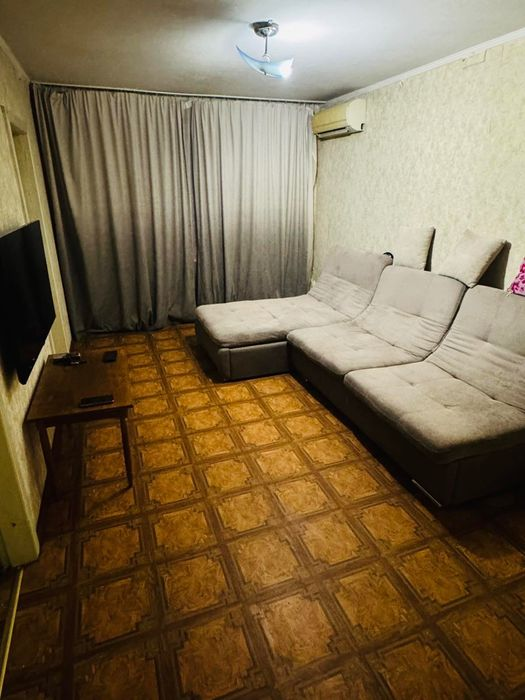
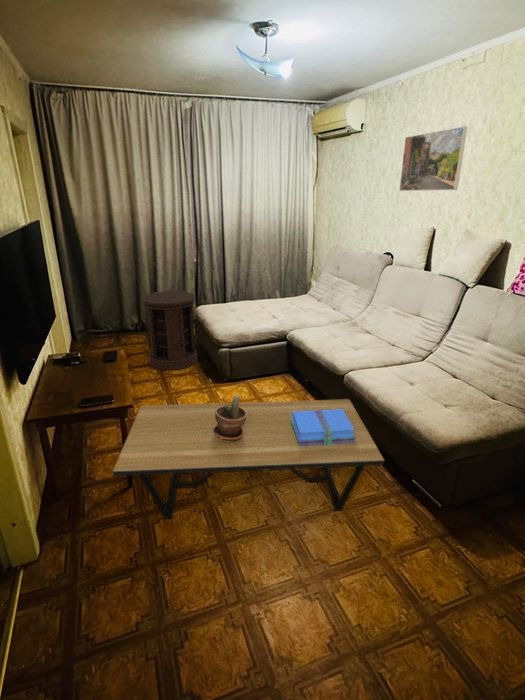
+ books [290,409,356,447]
+ potted plant [213,394,247,441]
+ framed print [398,125,468,192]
+ coffee table [112,398,385,520]
+ side table [140,290,198,371]
